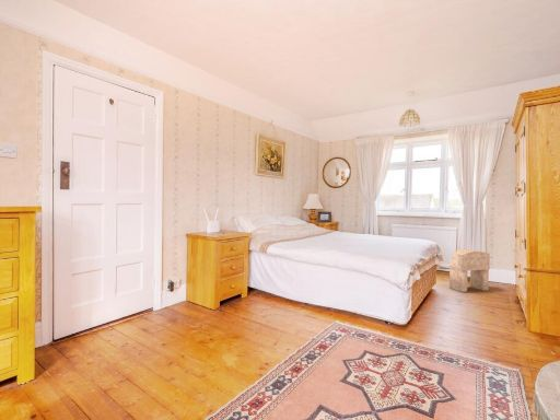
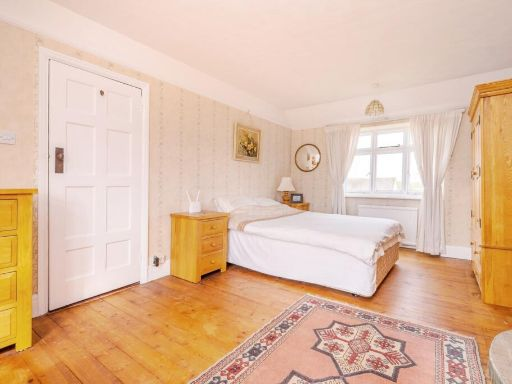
- stool [448,248,491,293]
